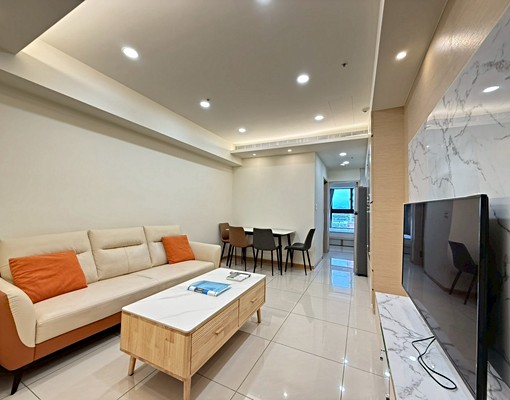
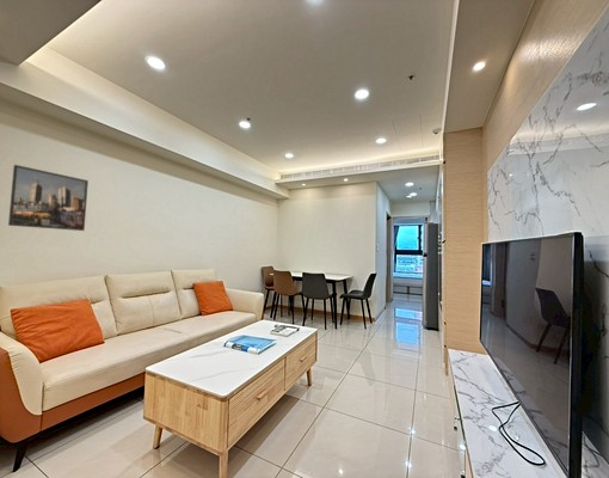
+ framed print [7,164,90,232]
